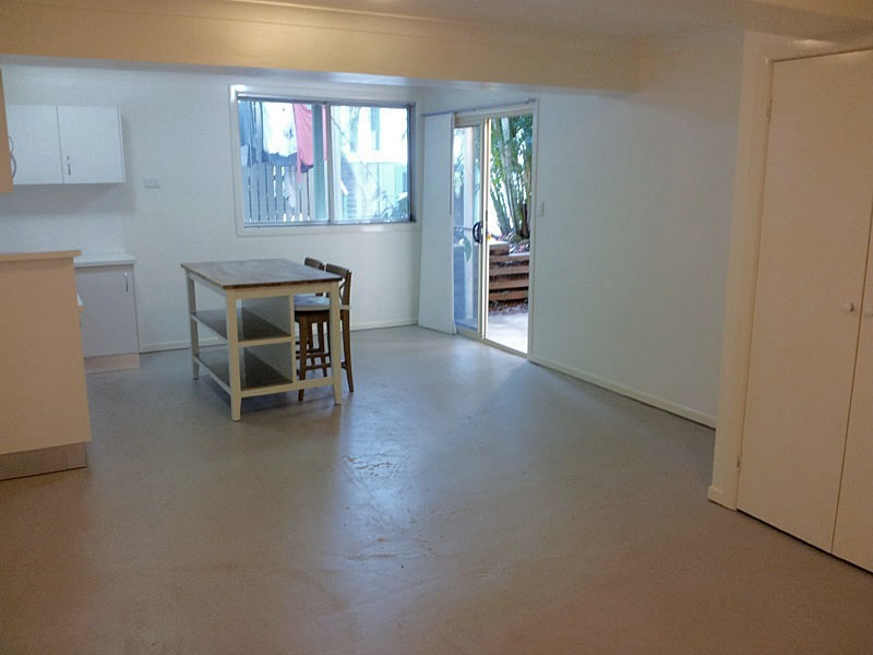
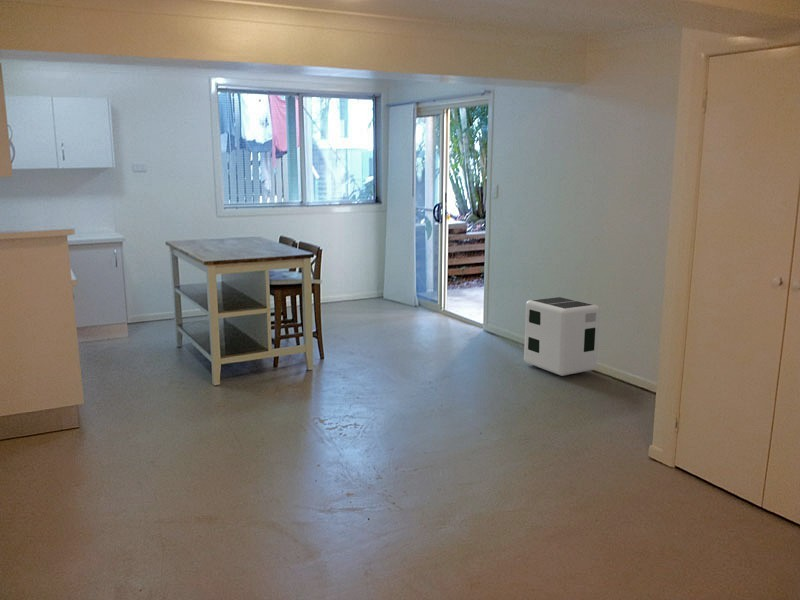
+ air purifier [523,296,600,377]
